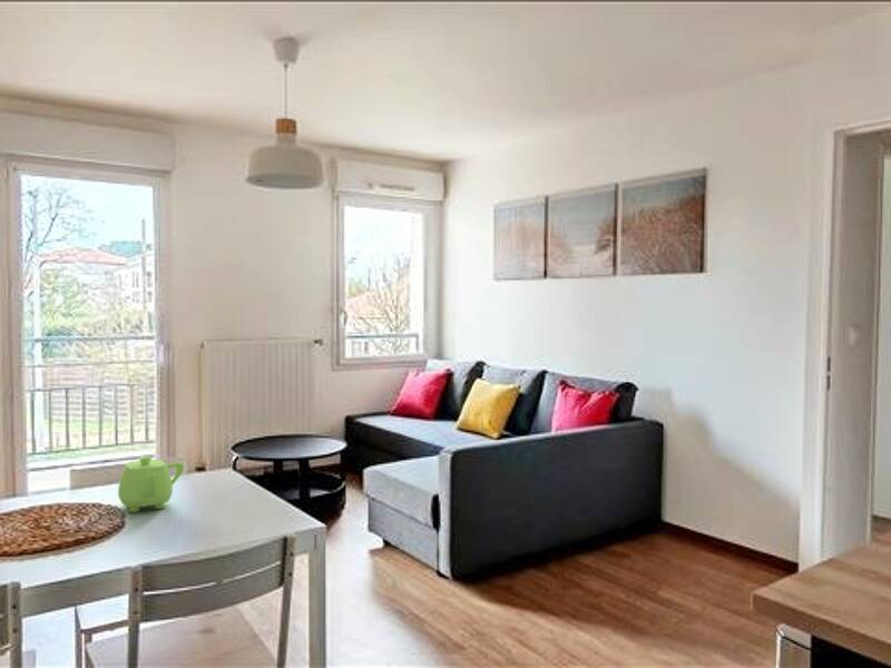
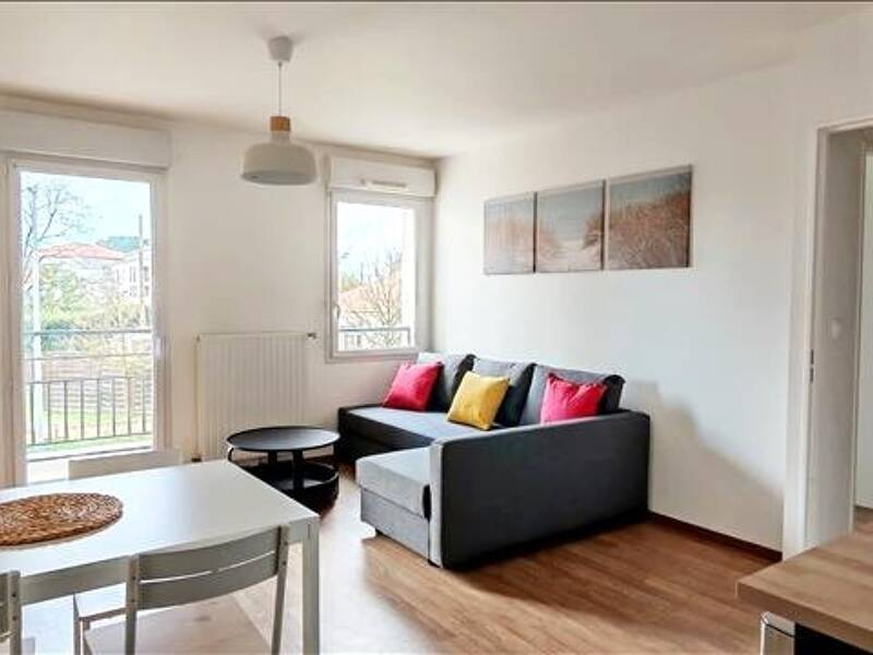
- teapot [117,455,186,513]
